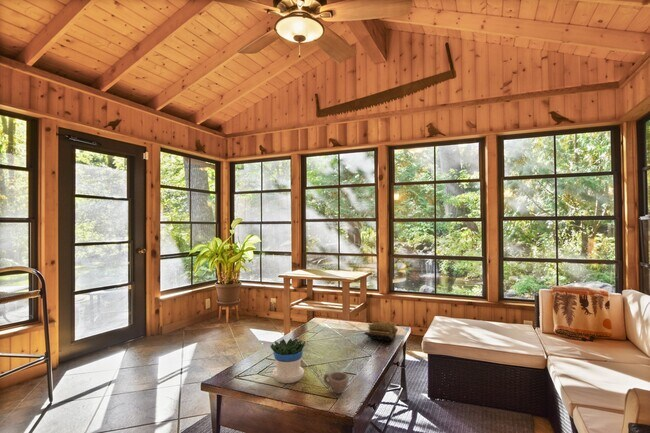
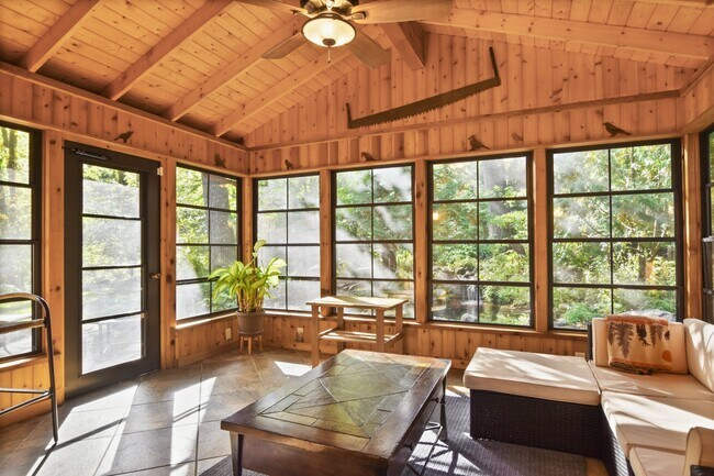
- book [363,320,399,342]
- flowerpot [270,337,306,384]
- cup [323,371,349,394]
